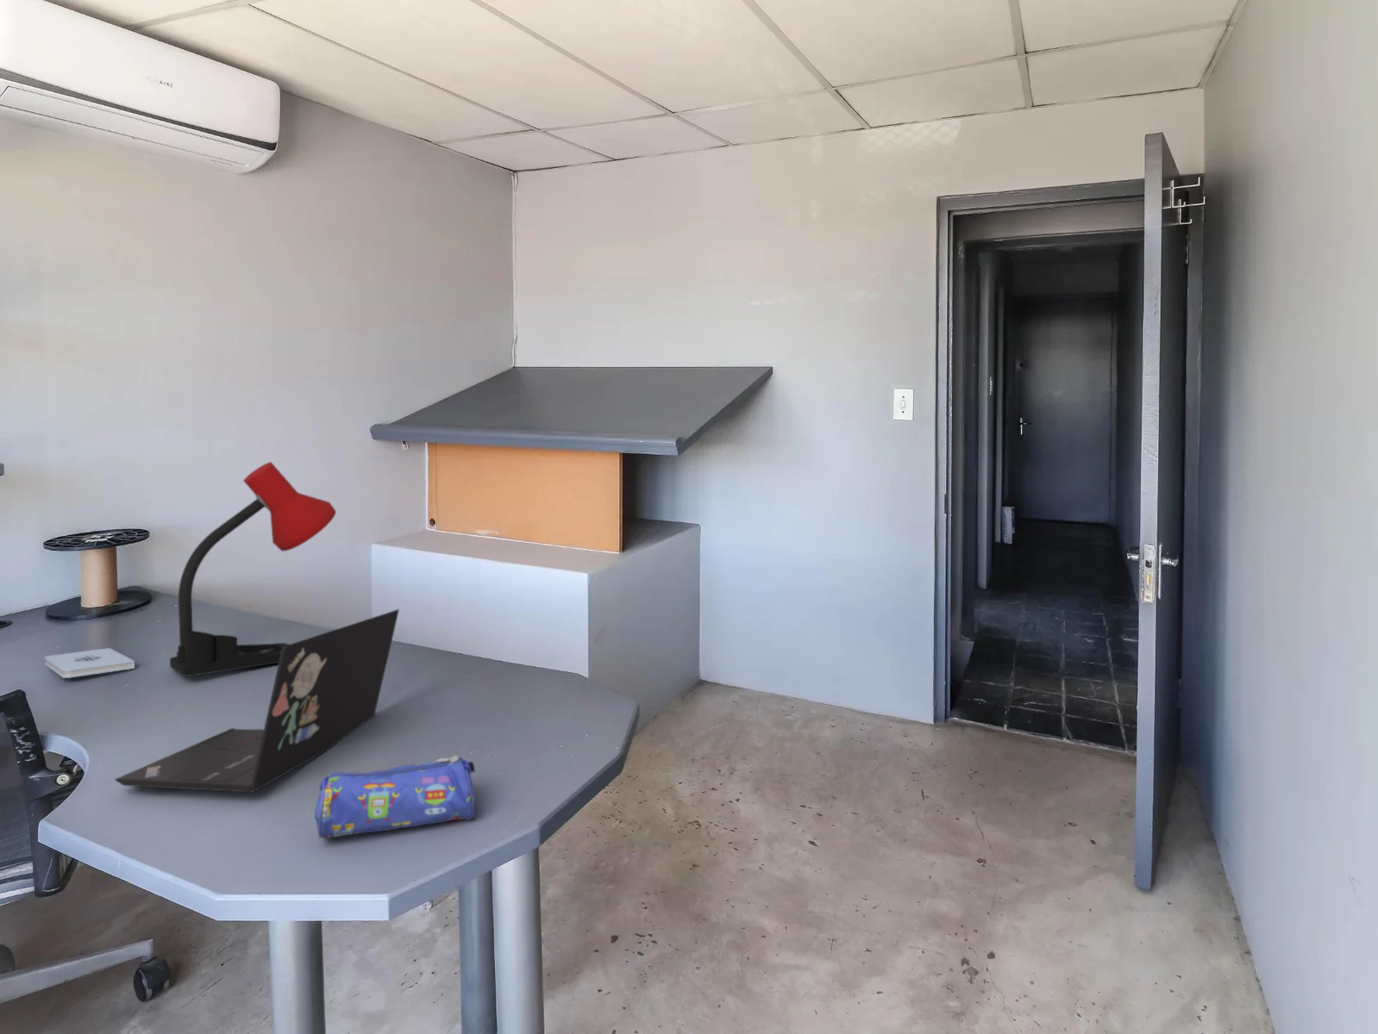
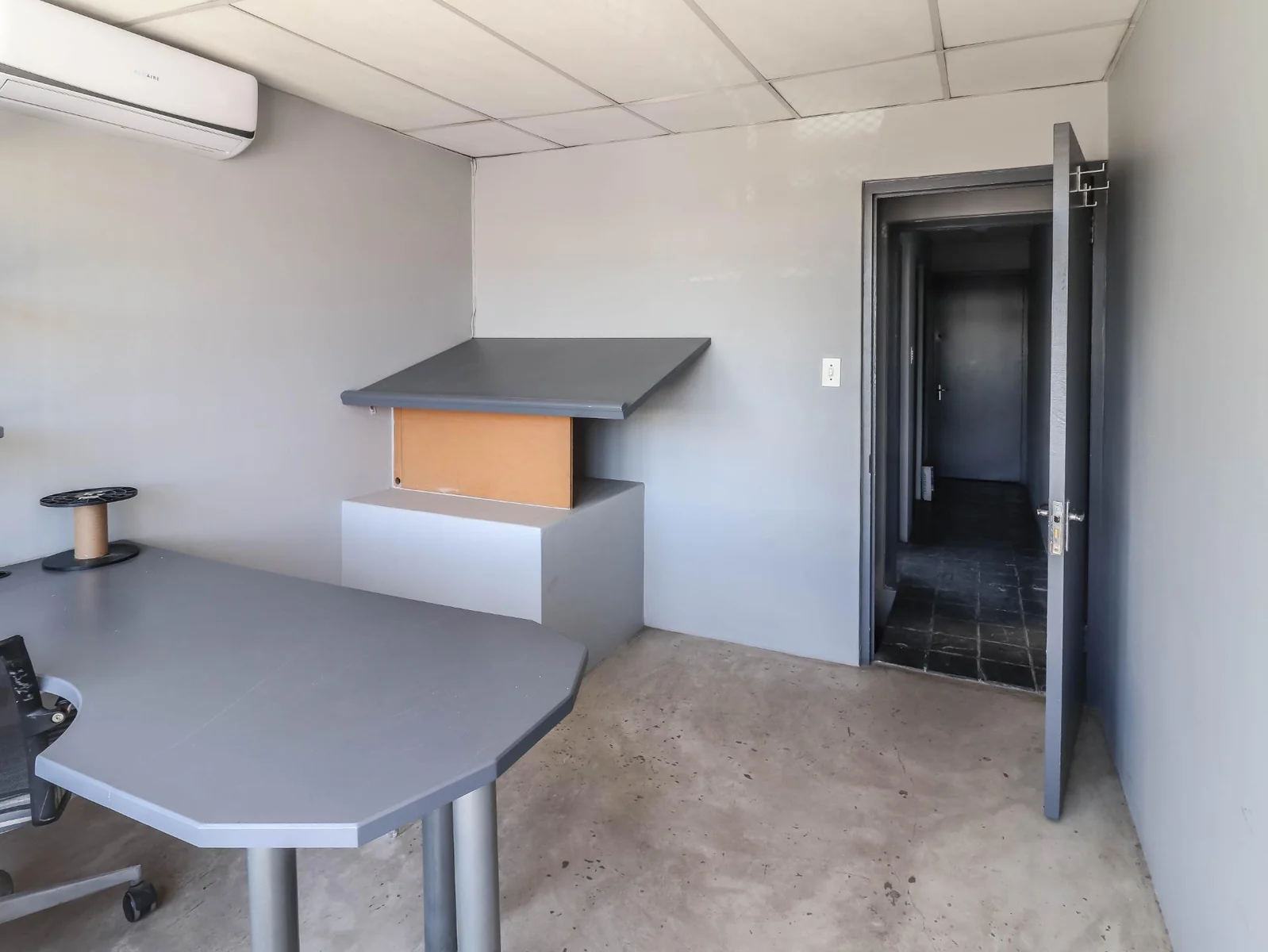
- notepad [43,647,136,679]
- pencil case [314,755,476,840]
- desk lamp [170,461,337,678]
- laptop [114,608,400,794]
